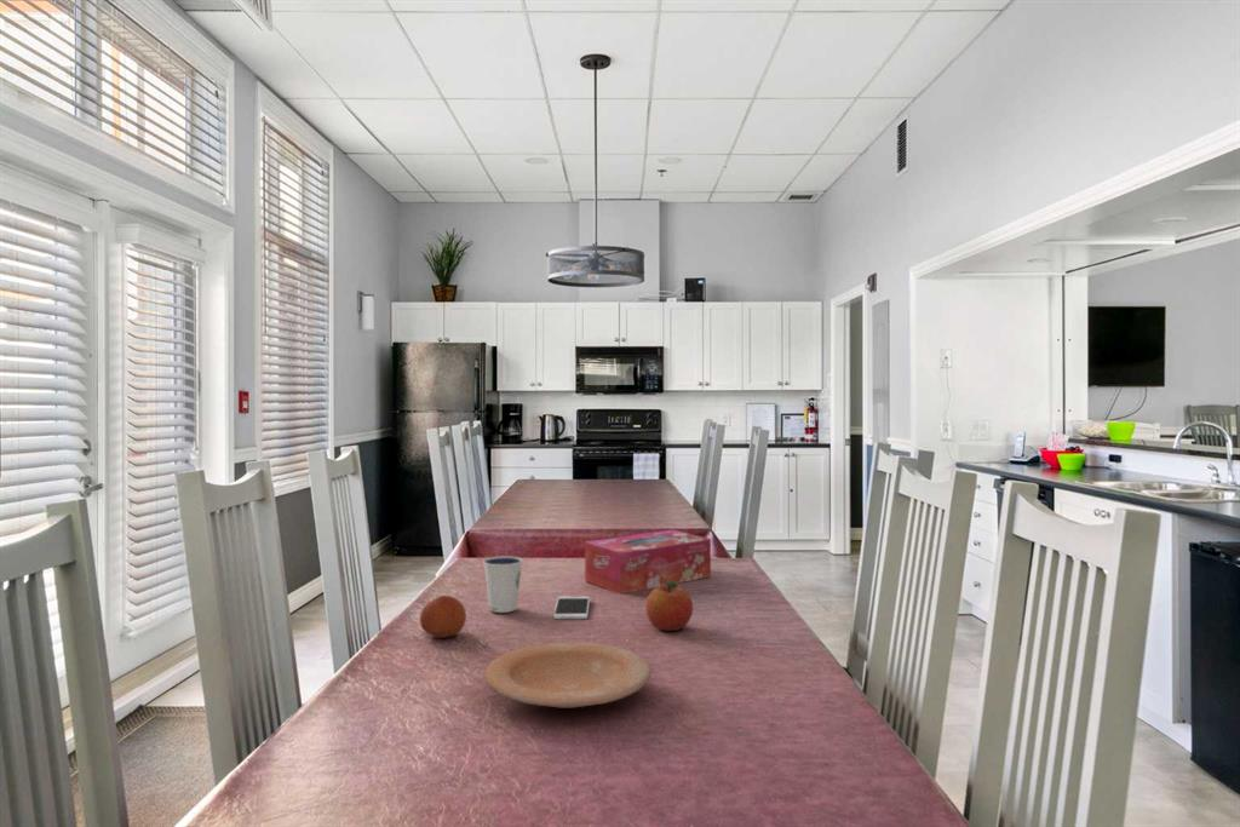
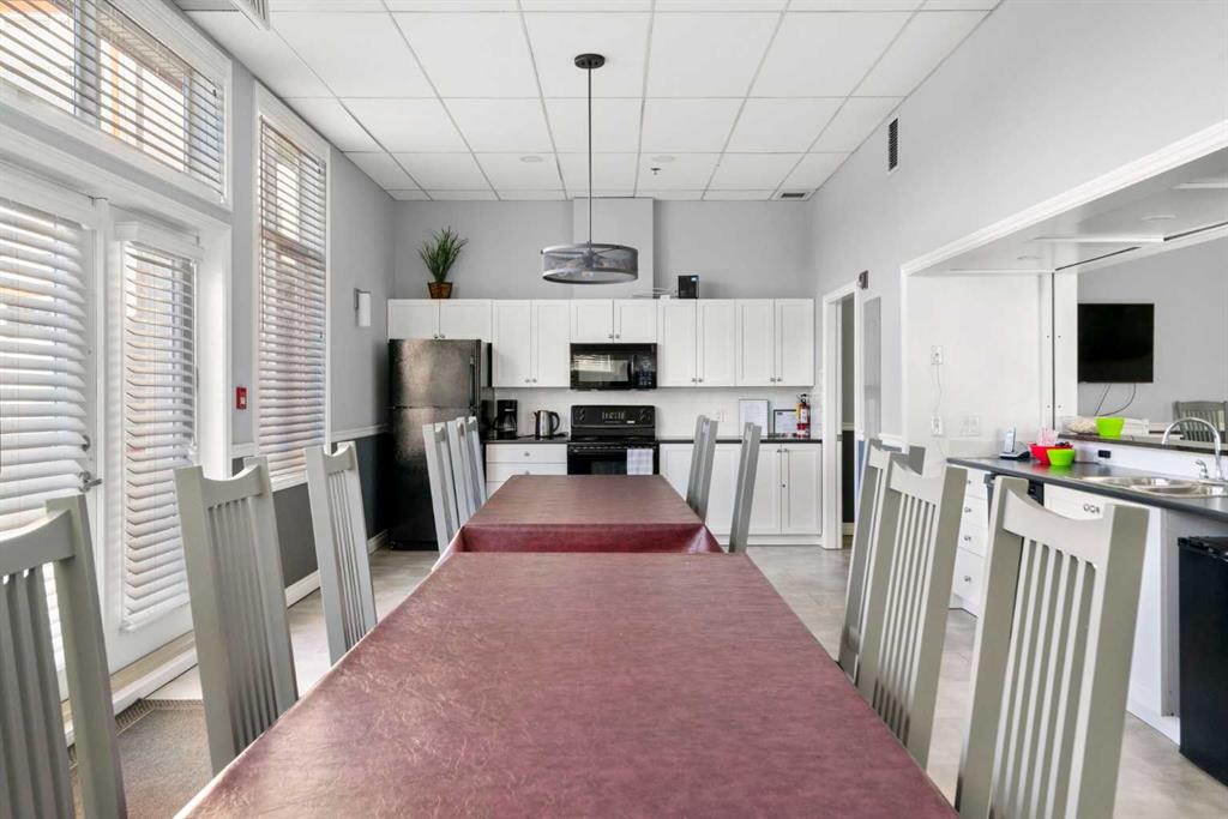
- tissue box [584,528,712,595]
- dixie cup [482,555,524,614]
- smartphone [552,596,591,620]
- plate [483,641,653,710]
- fruit [644,581,694,632]
- fruit [419,595,467,639]
